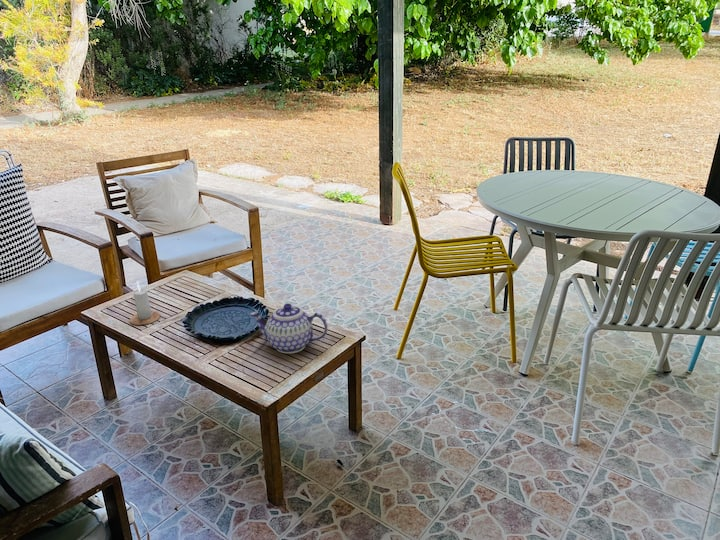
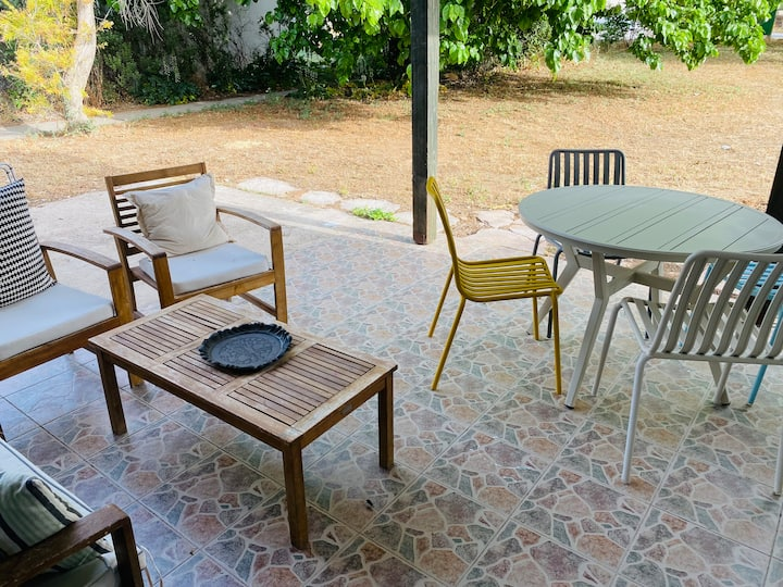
- candle [129,280,161,326]
- teapot [250,302,329,354]
